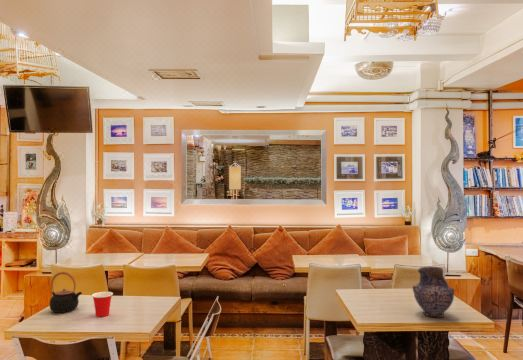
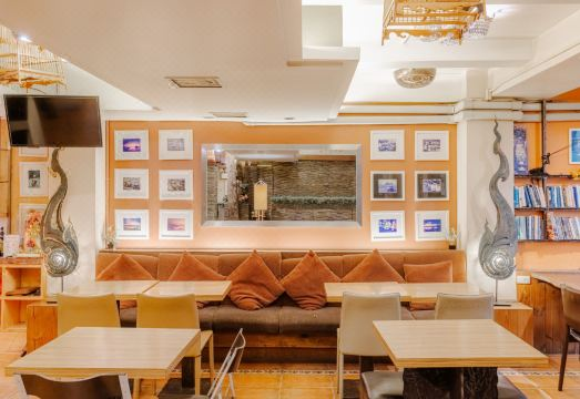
- teapot [49,271,83,314]
- pottery [412,266,455,318]
- cup [91,291,114,318]
